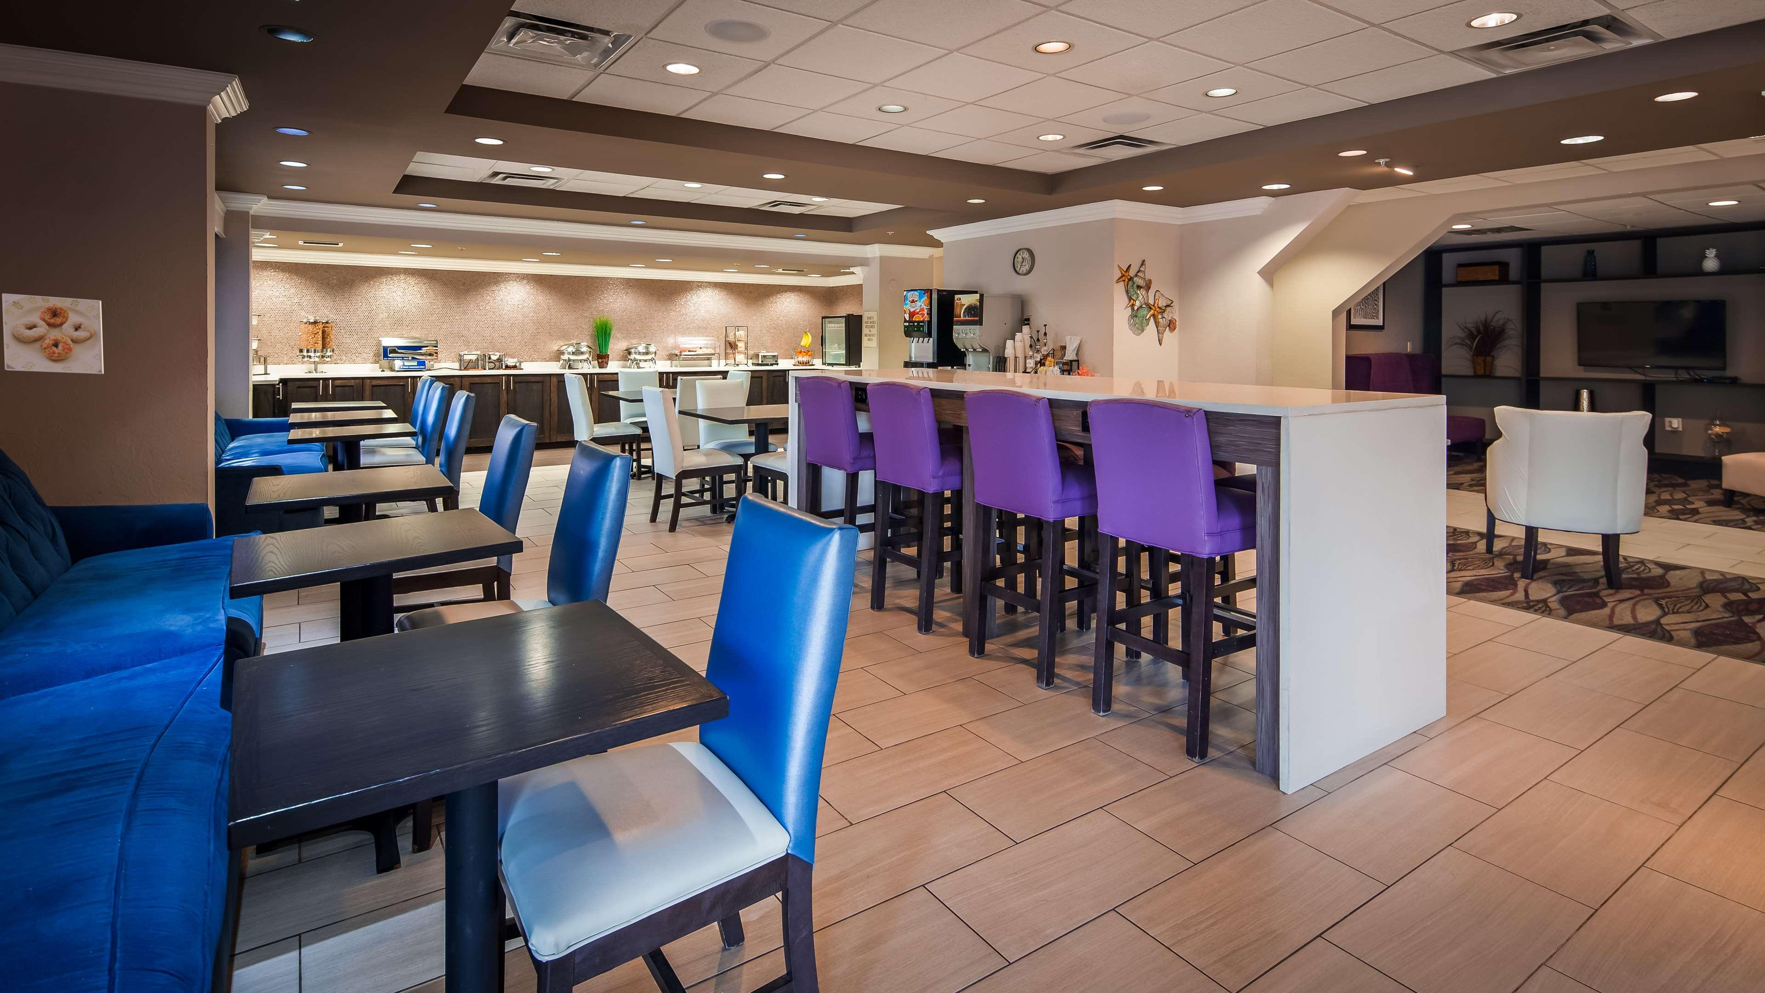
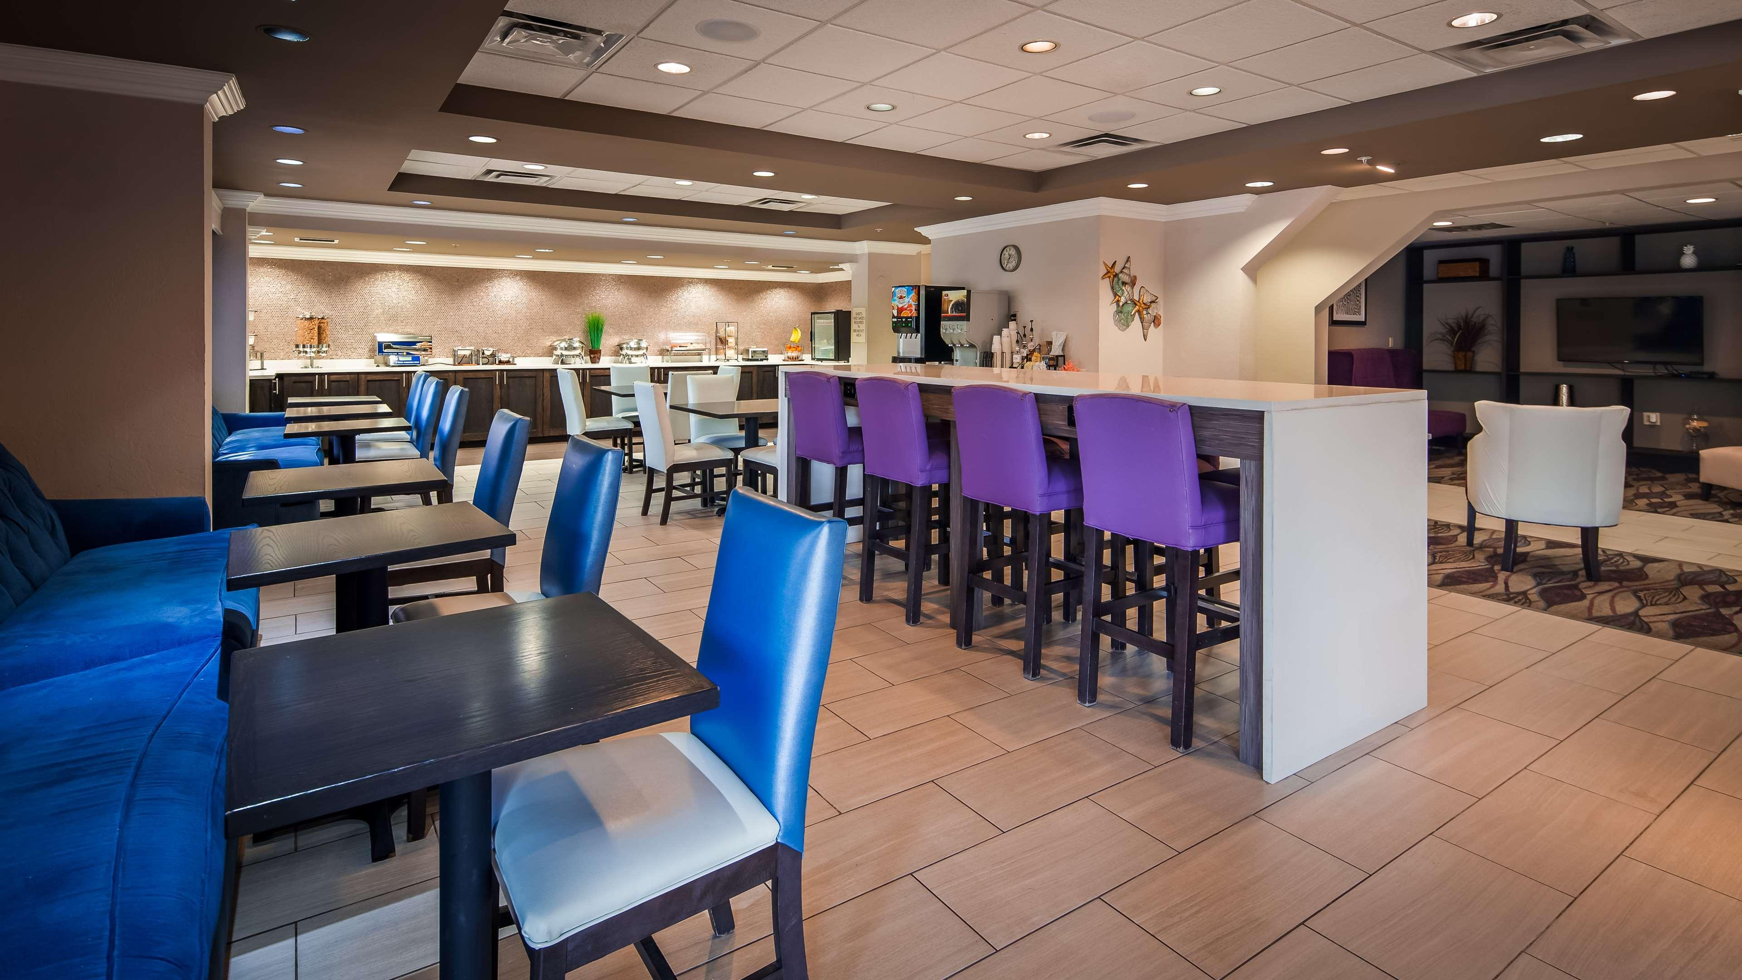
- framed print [1,293,104,375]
